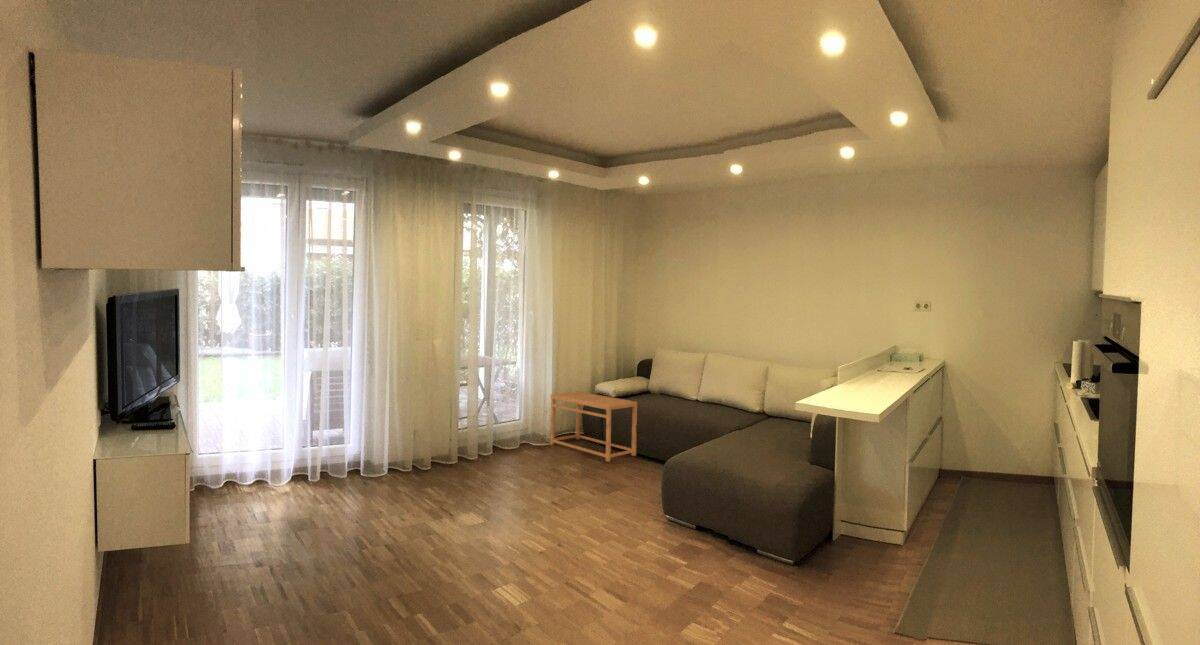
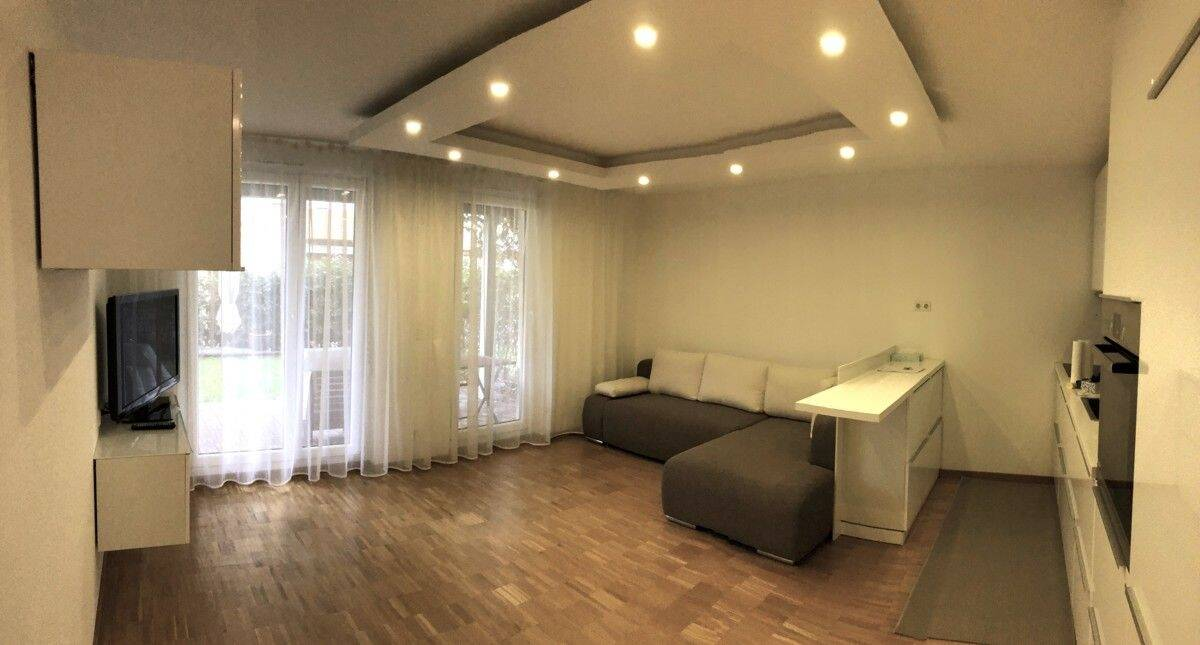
- side table [549,390,638,463]
